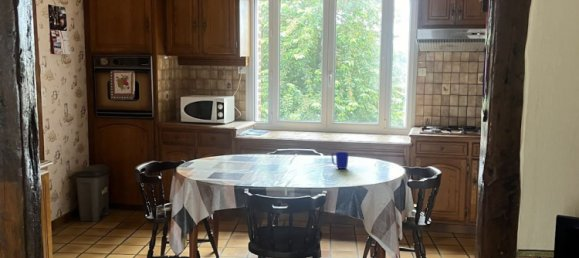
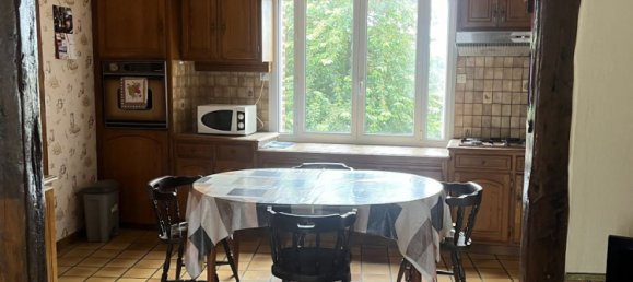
- mug [331,151,350,170]
